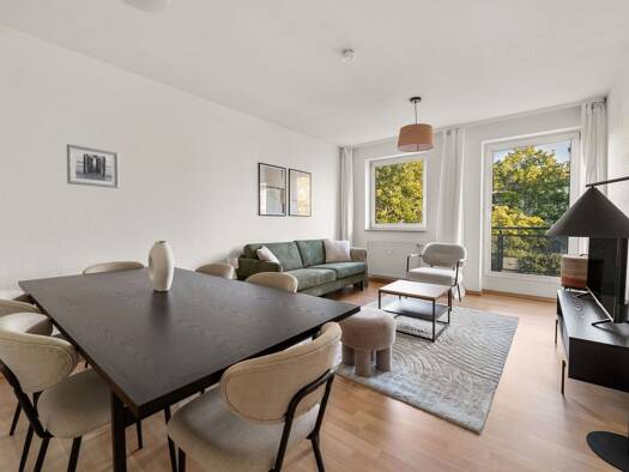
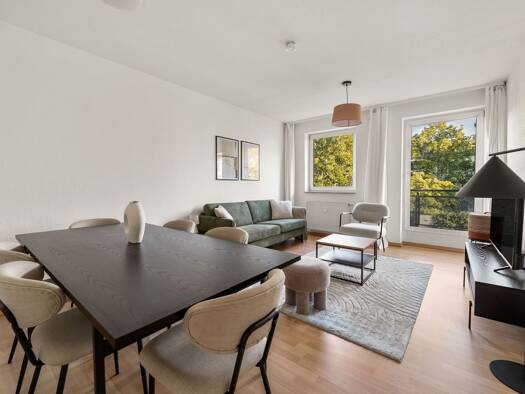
- wall art [66,143,120,189]
